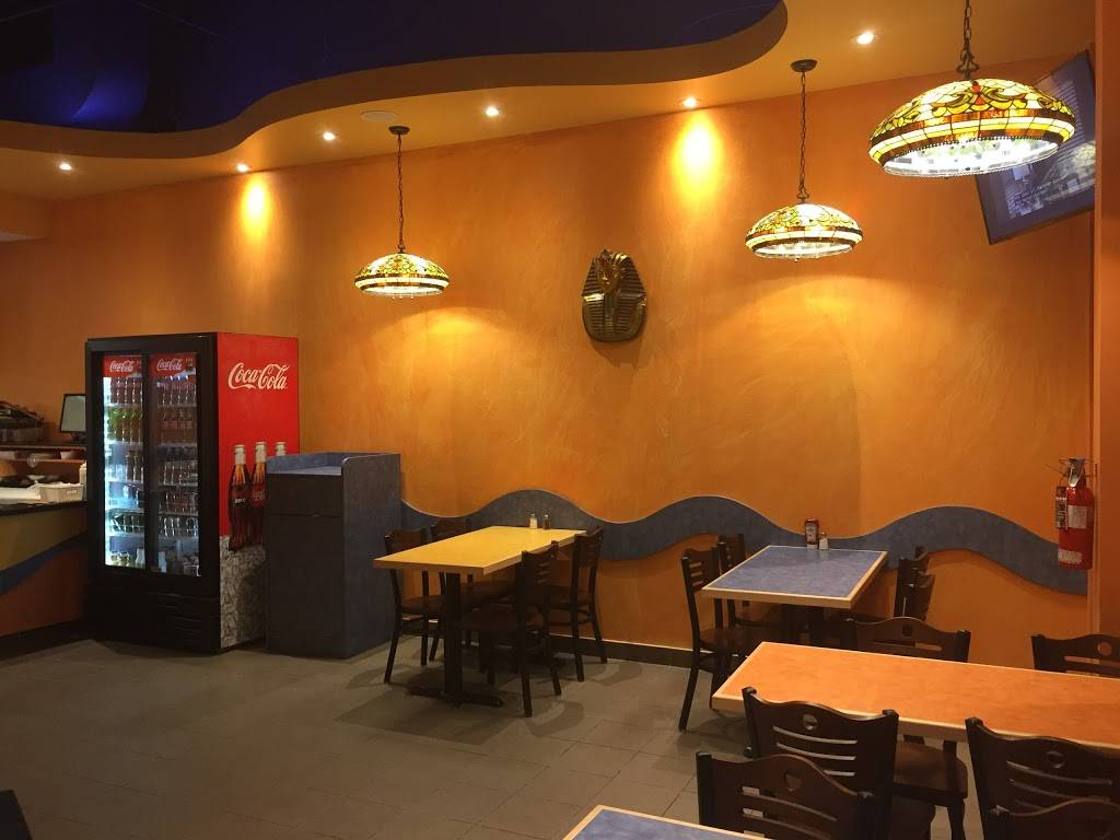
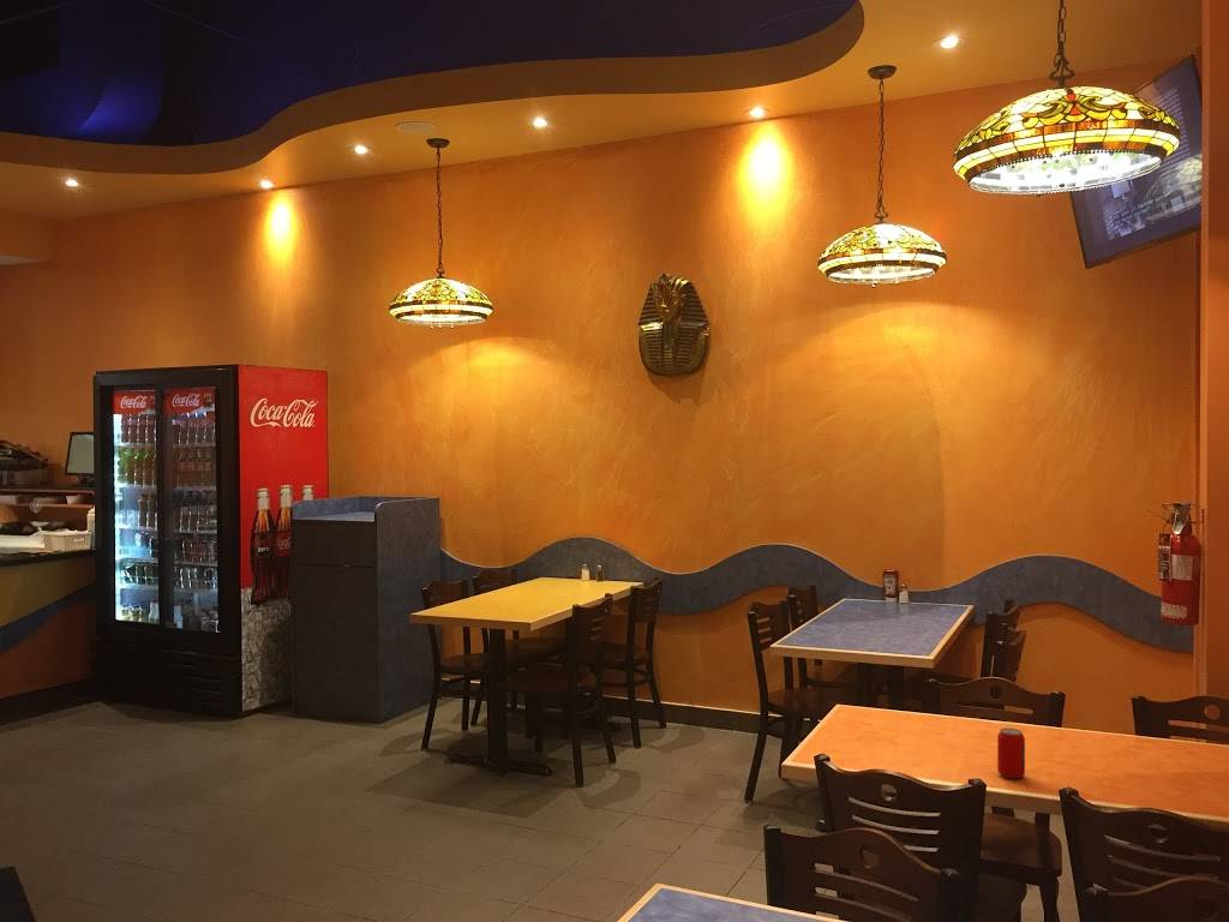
+ beverage can [996,728,1026,779]
